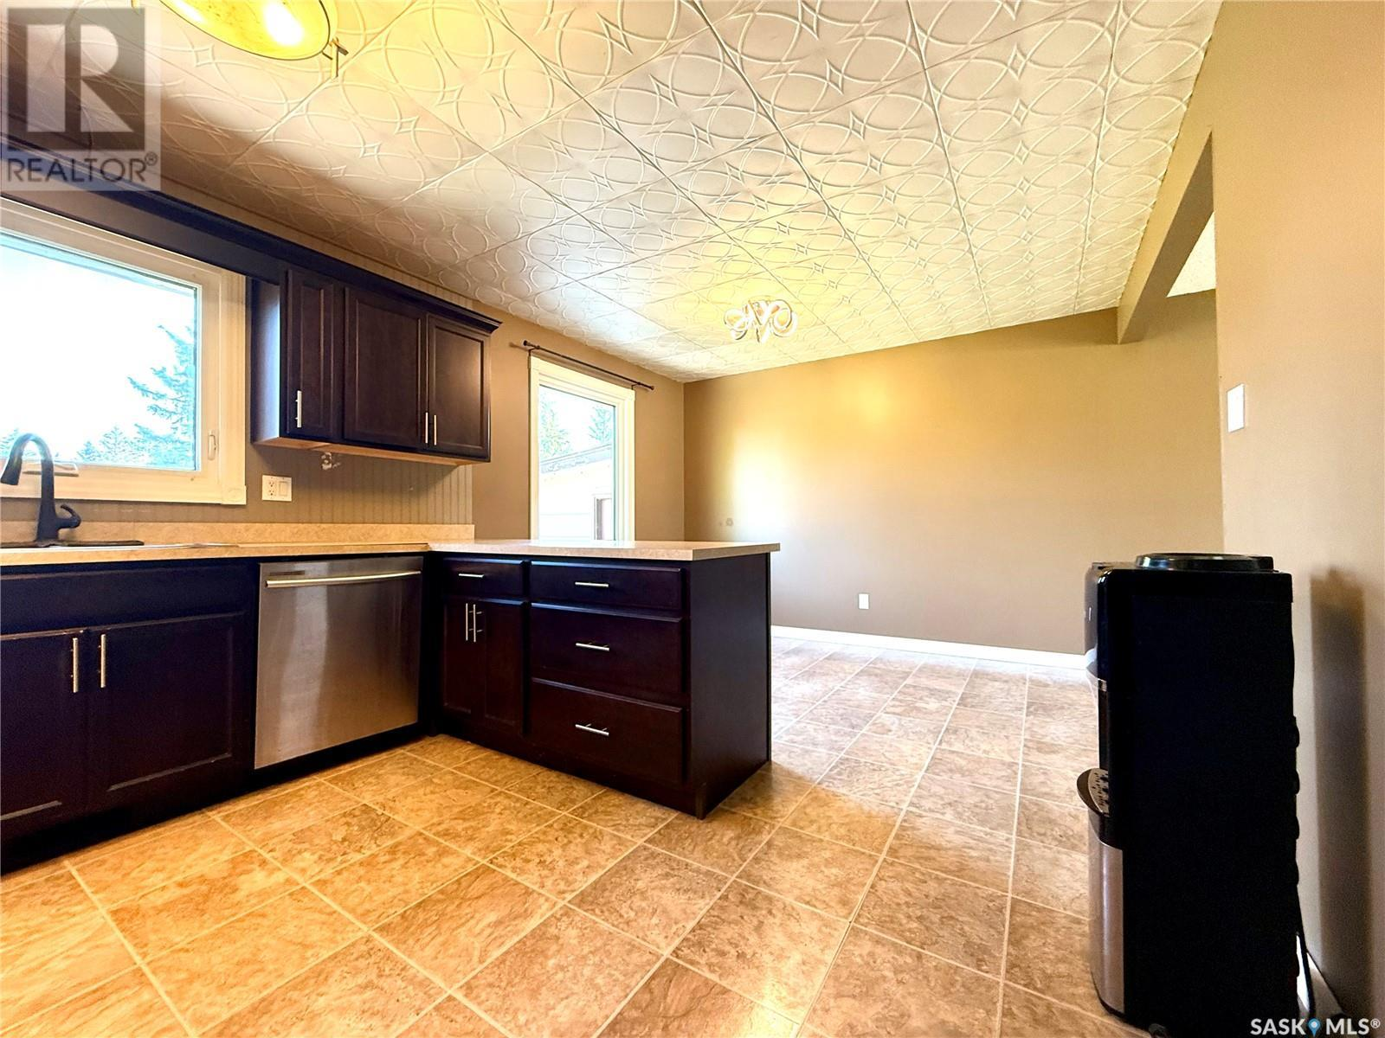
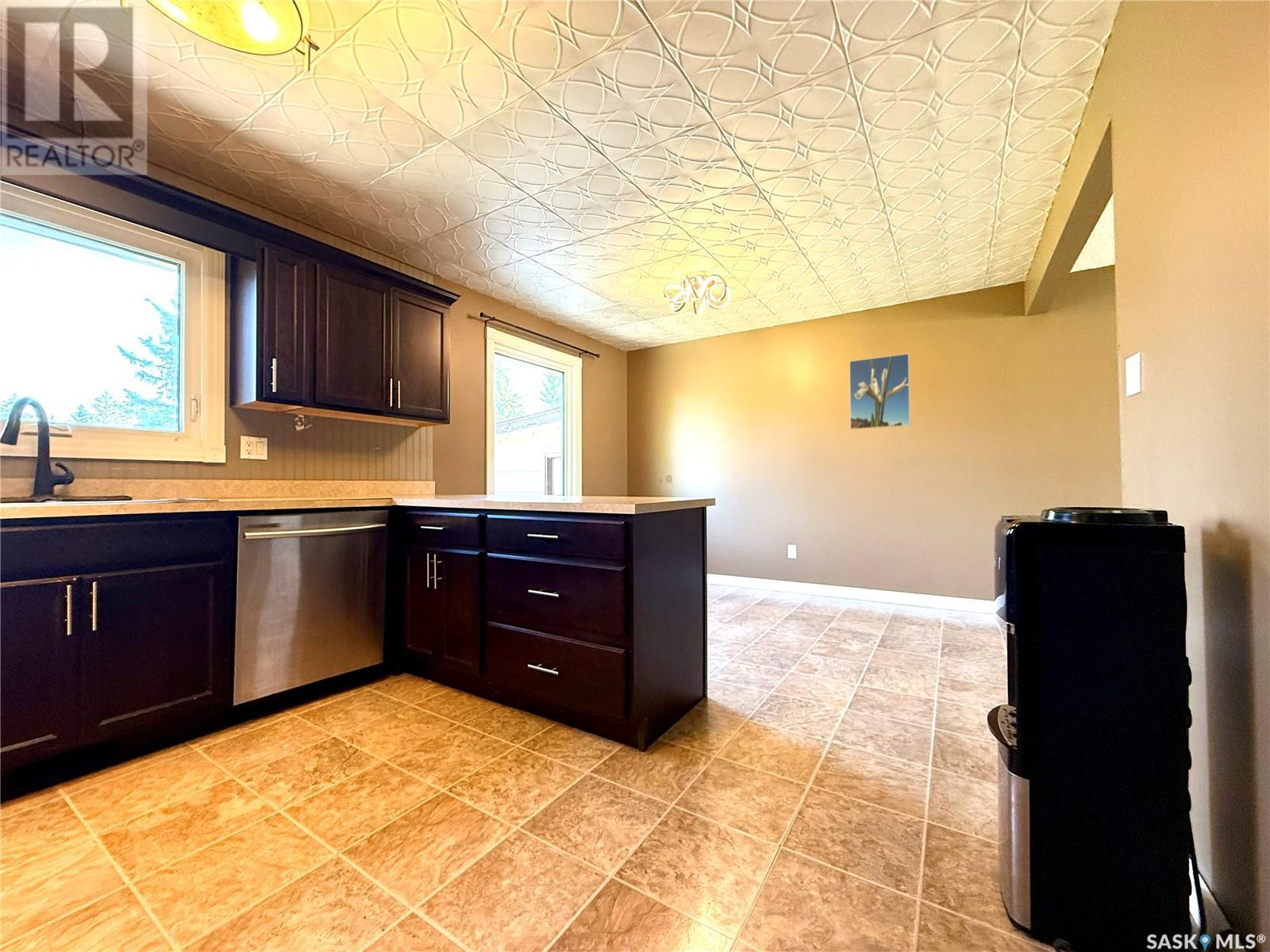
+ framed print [849,352,911,430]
